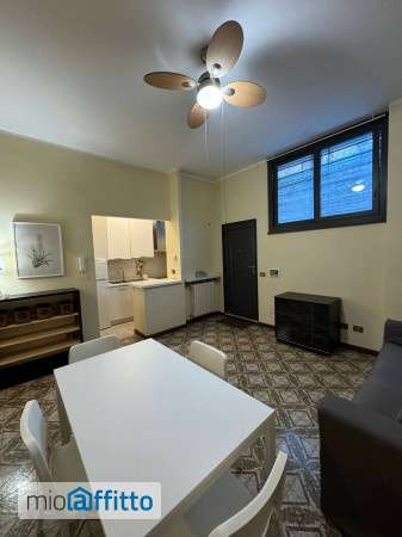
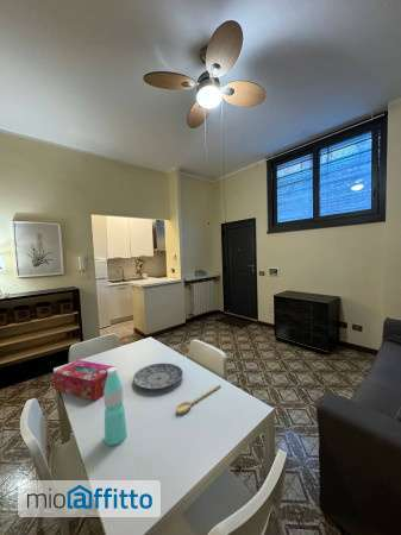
+ plate [132,361,184,390]
+ water bottle [102,366,129,447]
+ tissue box [52,359,117,402]
+ spoon [175,383,223,415]
